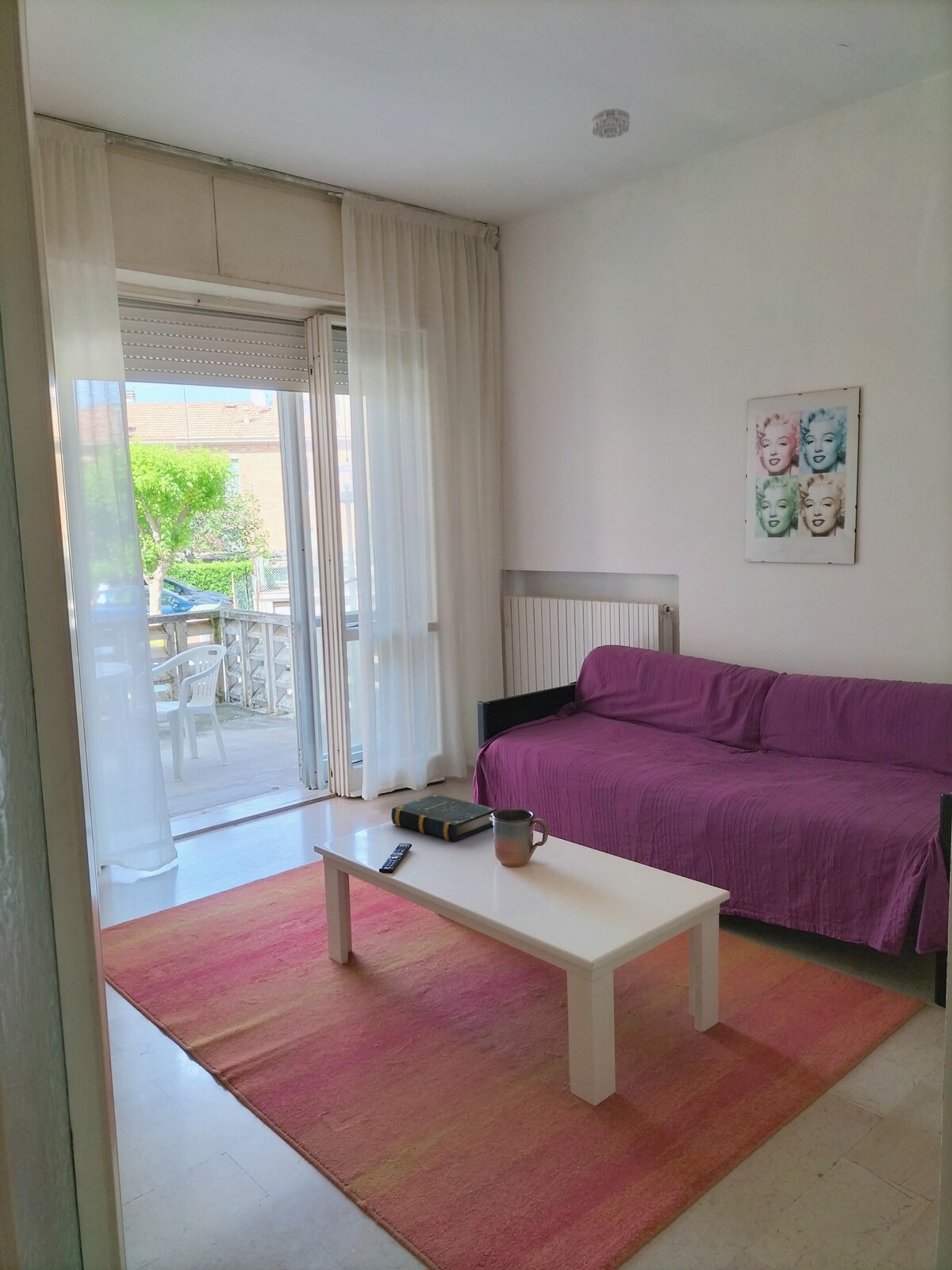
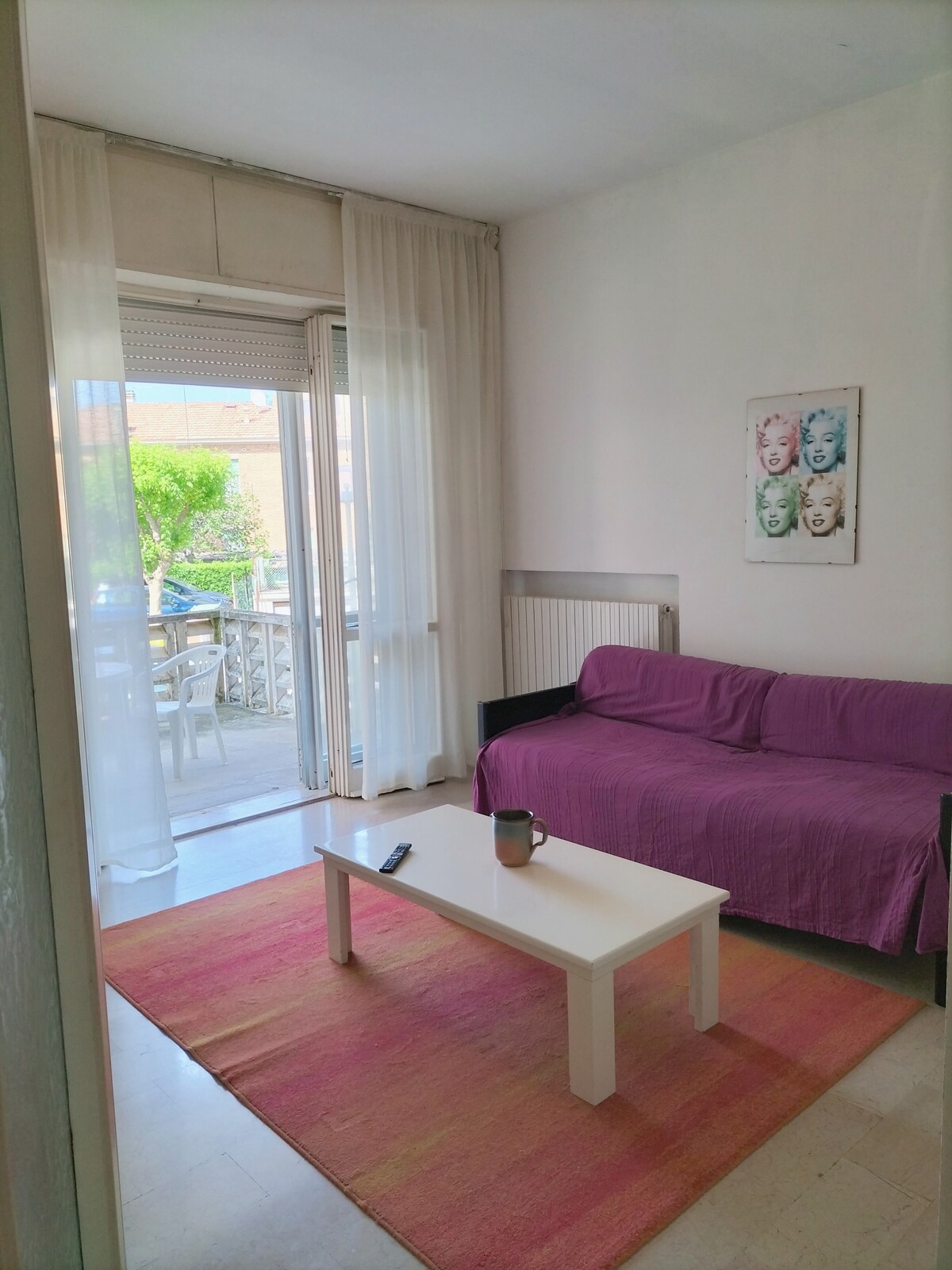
- book [390,793,497,842]
- smoke detector [591,108,631,139]
